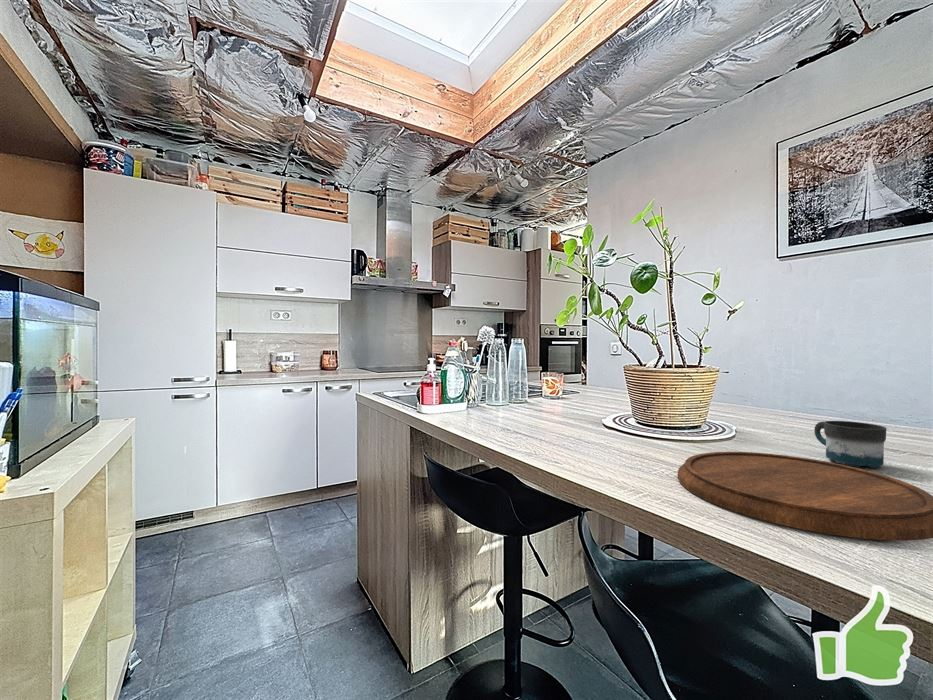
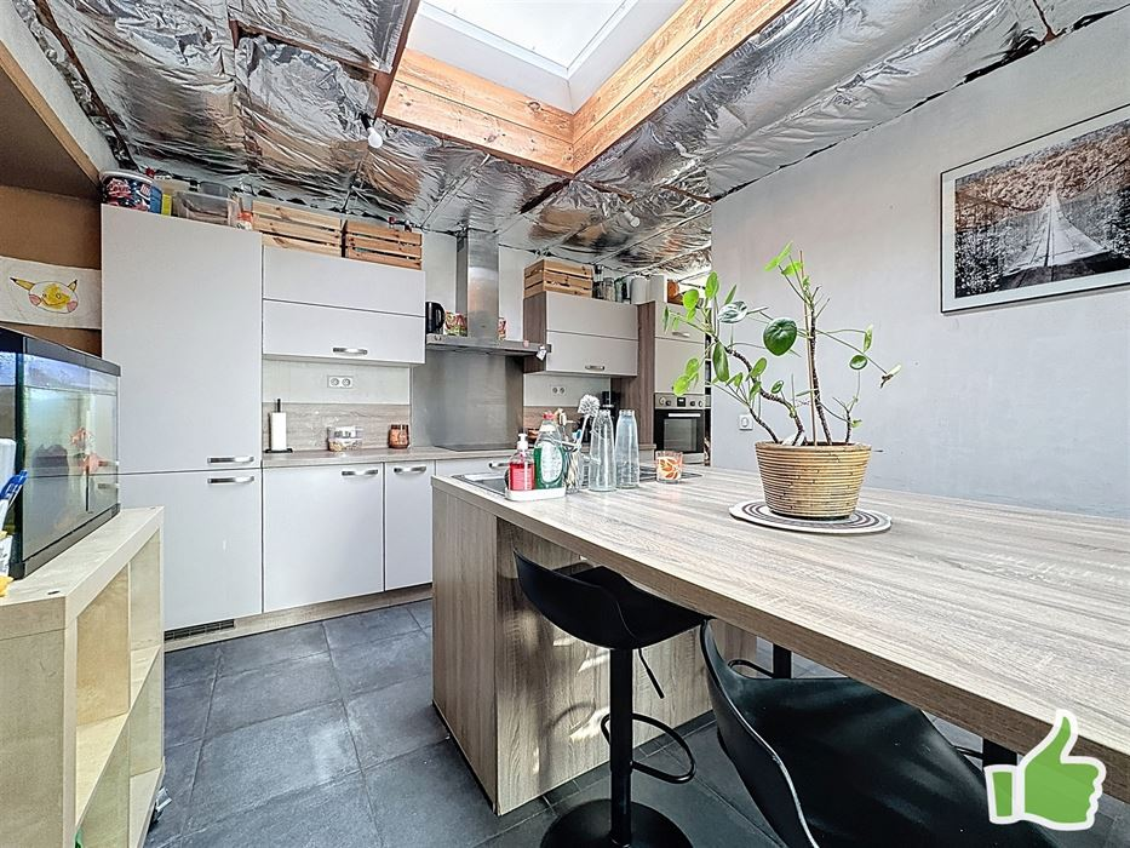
- cutting board [677,451,933,542]
- mug [813,420,888,469]
